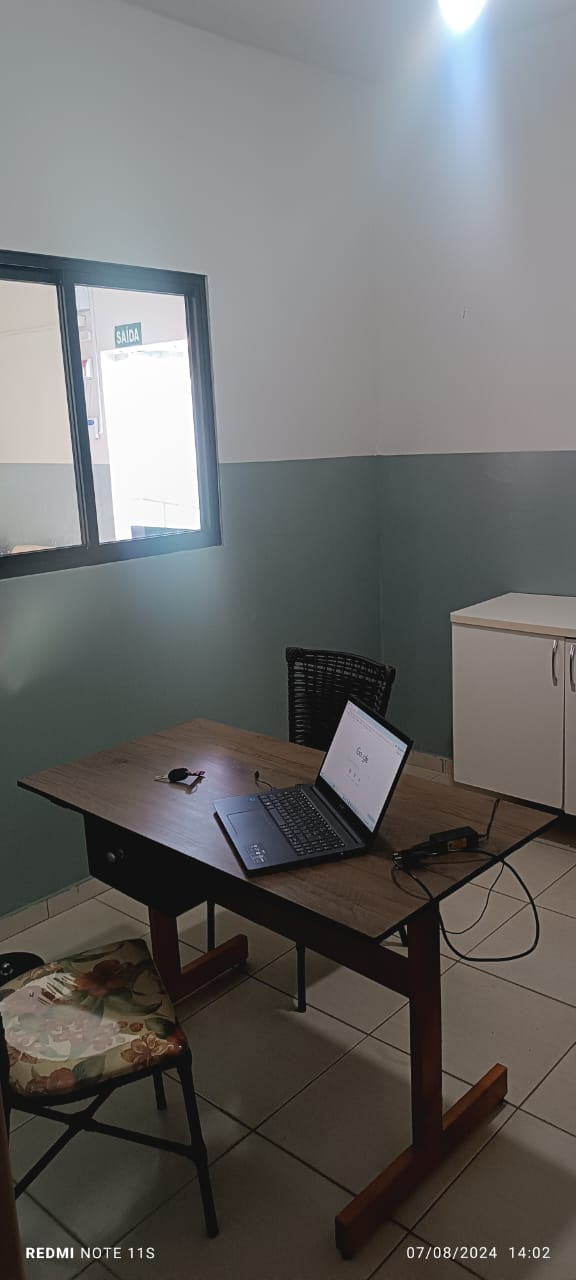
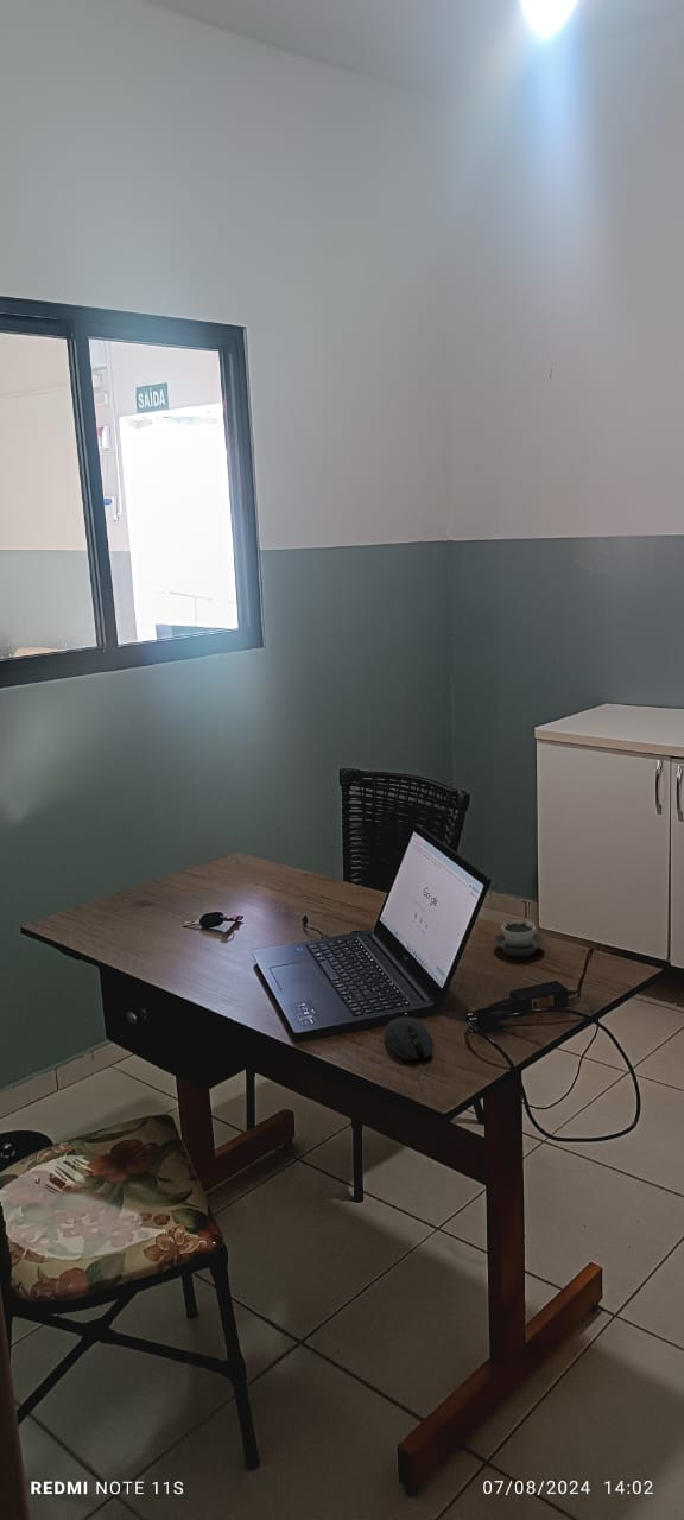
+ cup [493,920,545,958]
+ computer mouse [382,1016,435,1062]
